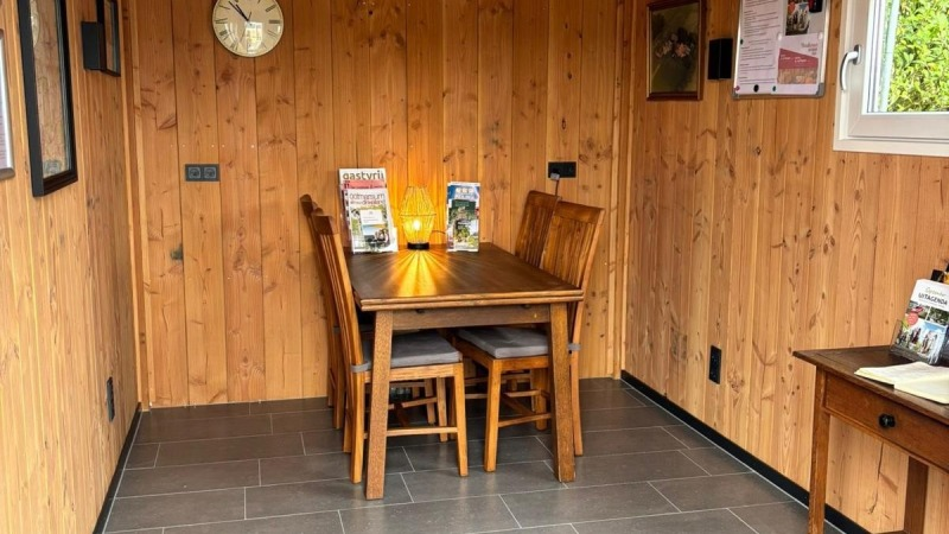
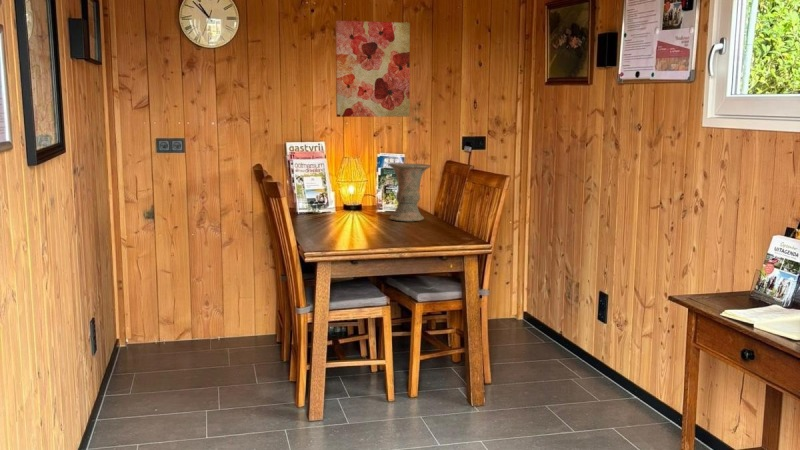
+ vase [387,162,432,222]
+ wall art [334,20,411,118]
